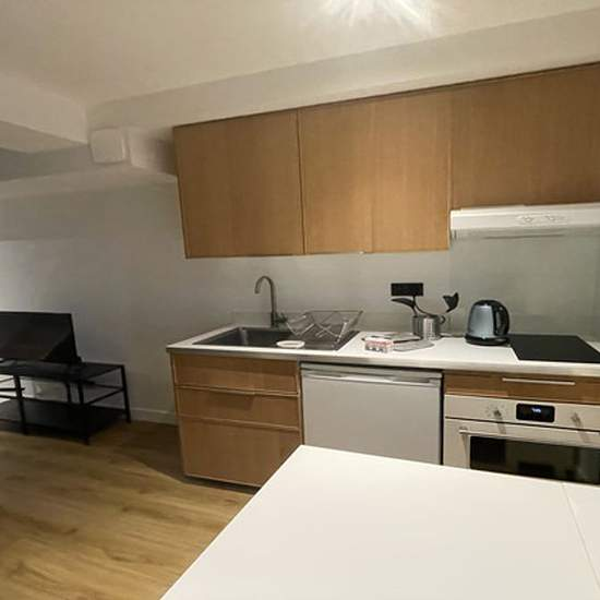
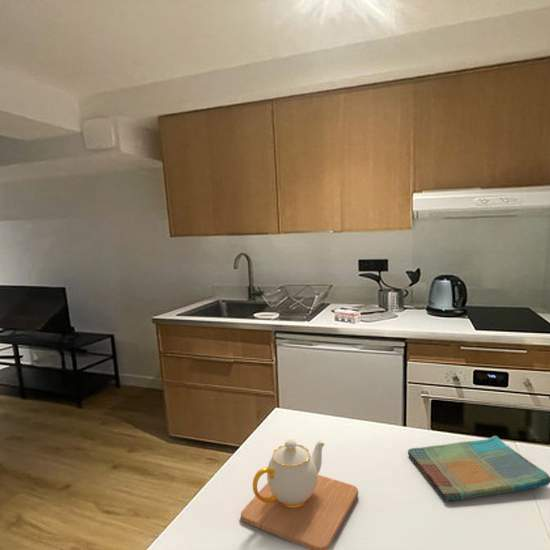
+ teapot [240,438,359,550]
+ dish towel [407,435,550,502]
